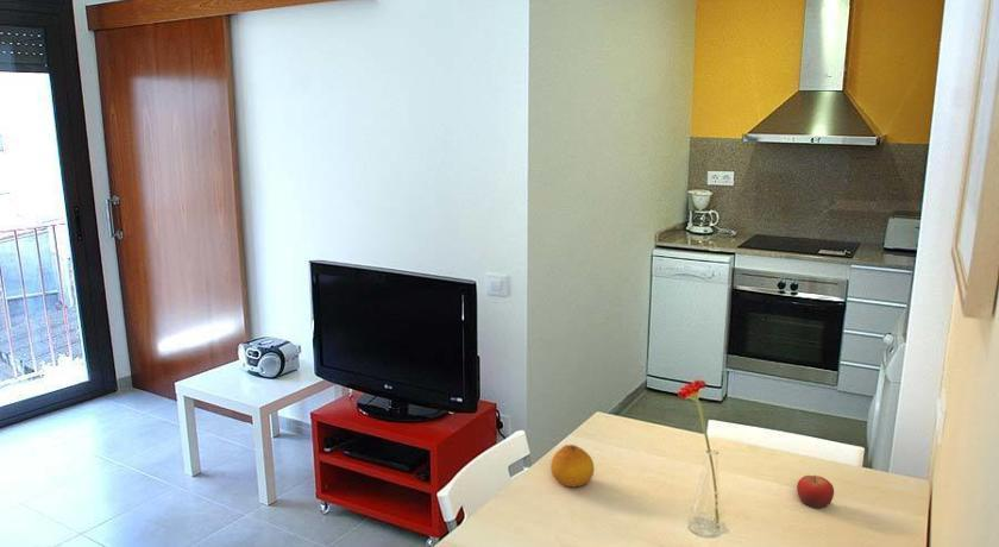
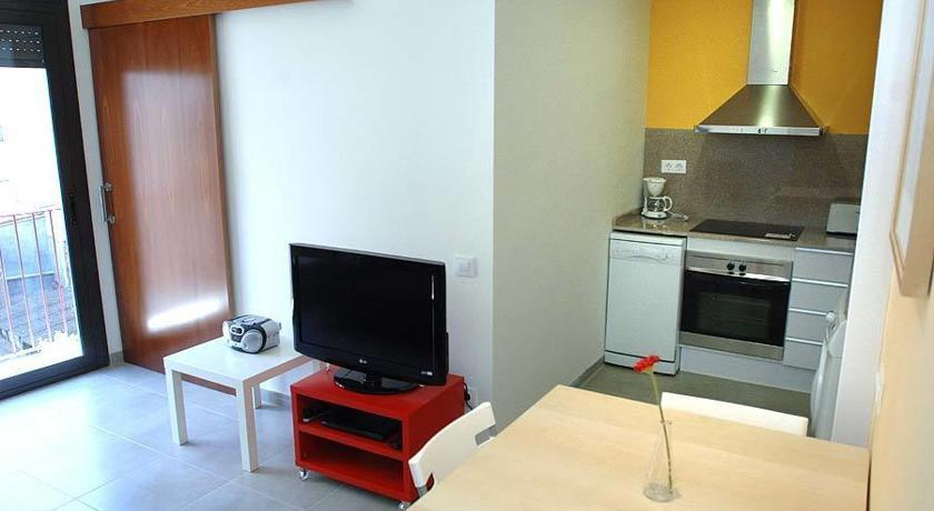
- fruit [796,474,835,510]
- fruit [549,444,595,489]
